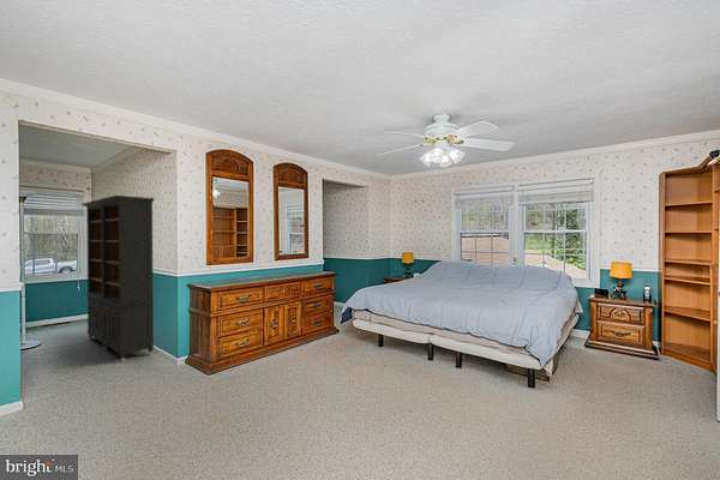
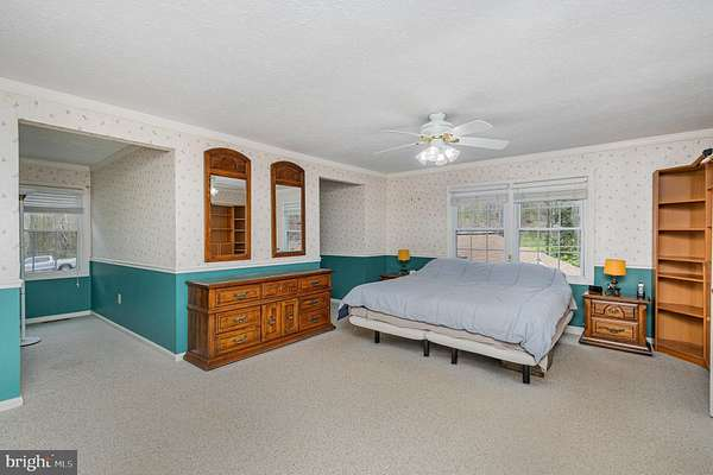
- bookcase [79,194,156,362]
